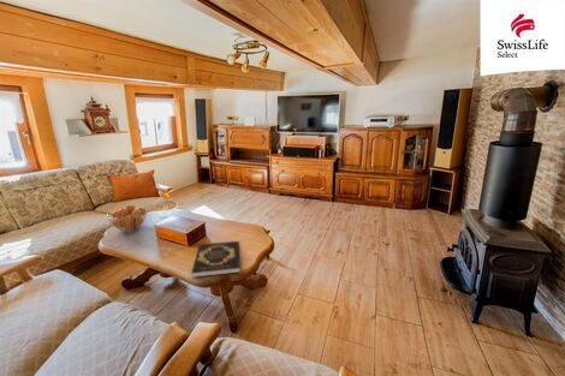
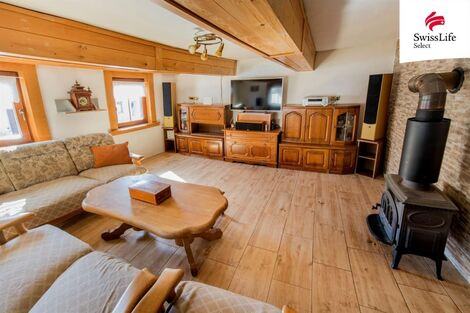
- fruit basket [106,203,148,234]
- book [190,240,242,279]
